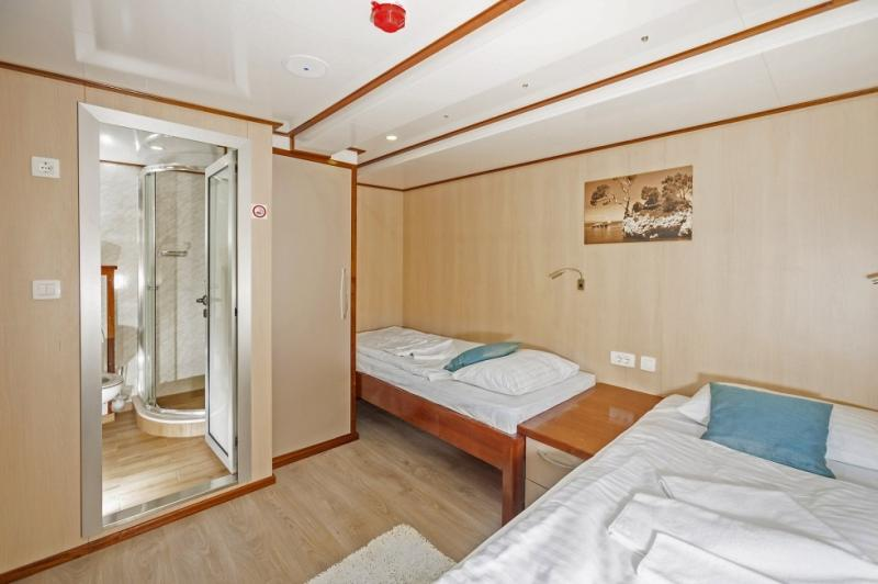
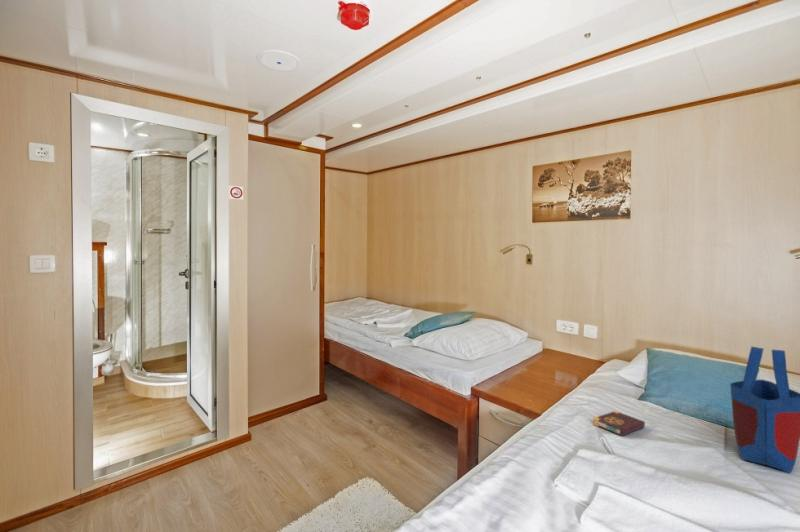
+ tote bag [729,346,800,474]
+ book [592,410,646,437]
